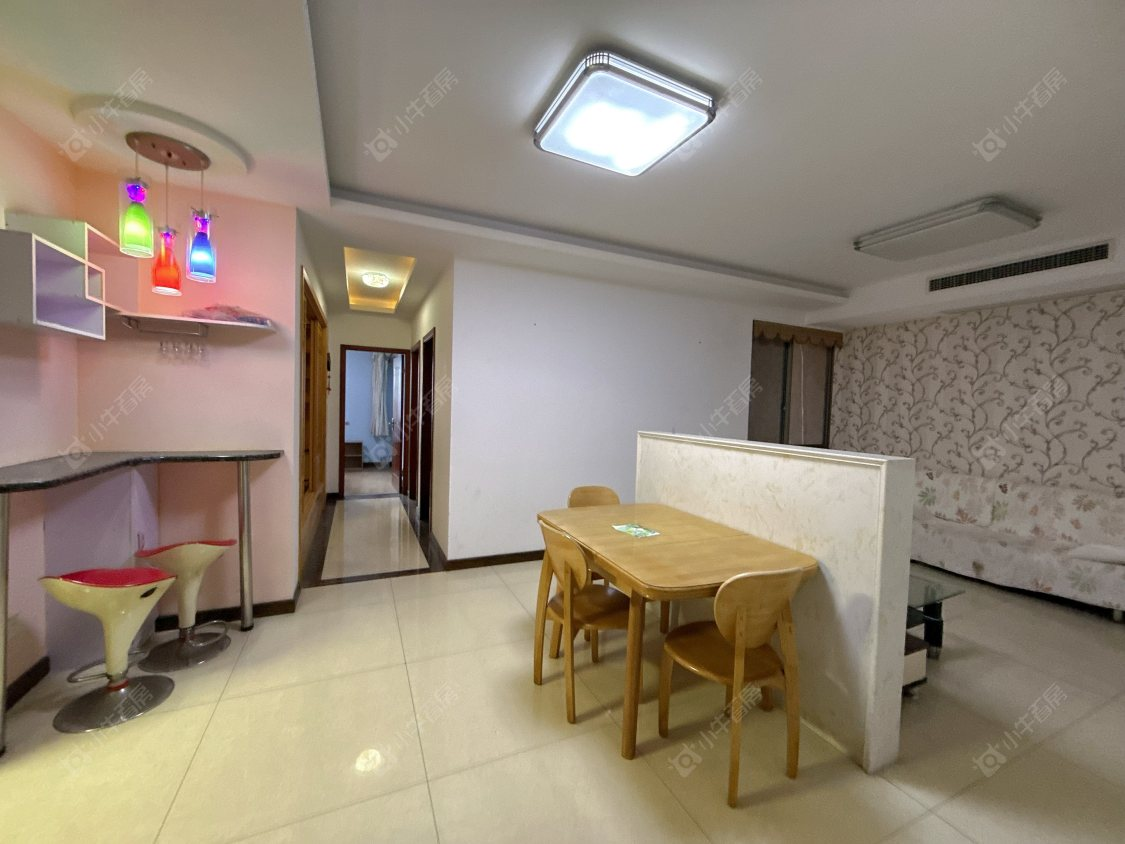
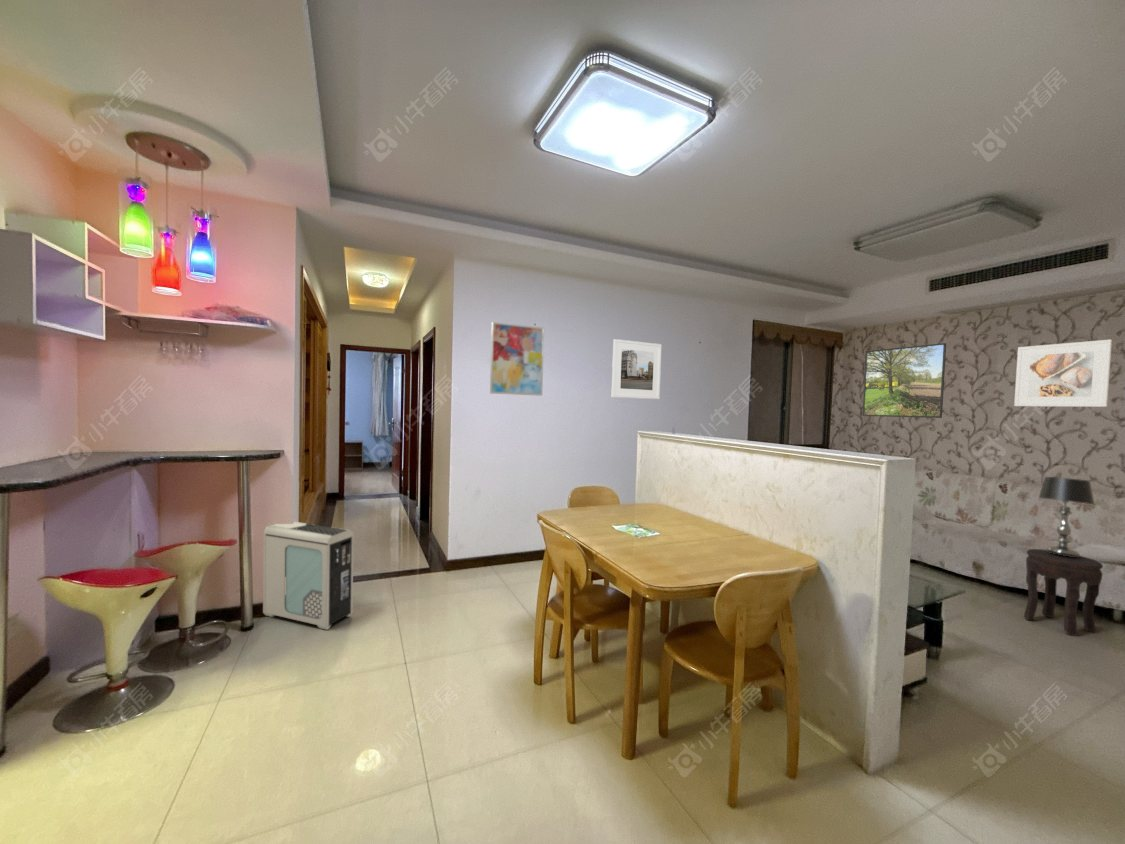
+ air purifier [262,521,355,631]
+ wall art [489,321,545,397]
+ side table [1023,548,1104,637]
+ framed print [611,338,662,400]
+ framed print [861,342,947,419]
+ table lamp [1037,476,1095,557]
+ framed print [1013,339,1113,408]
